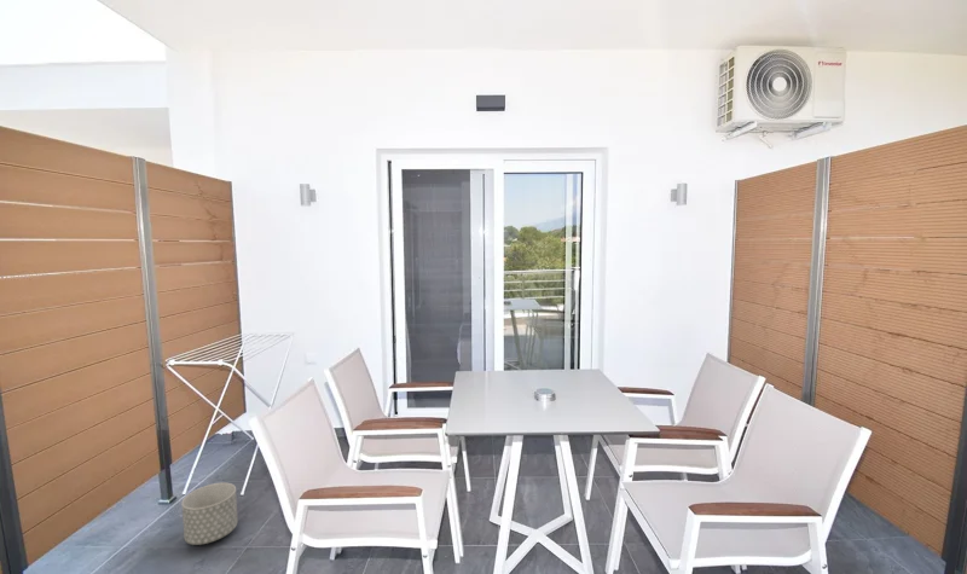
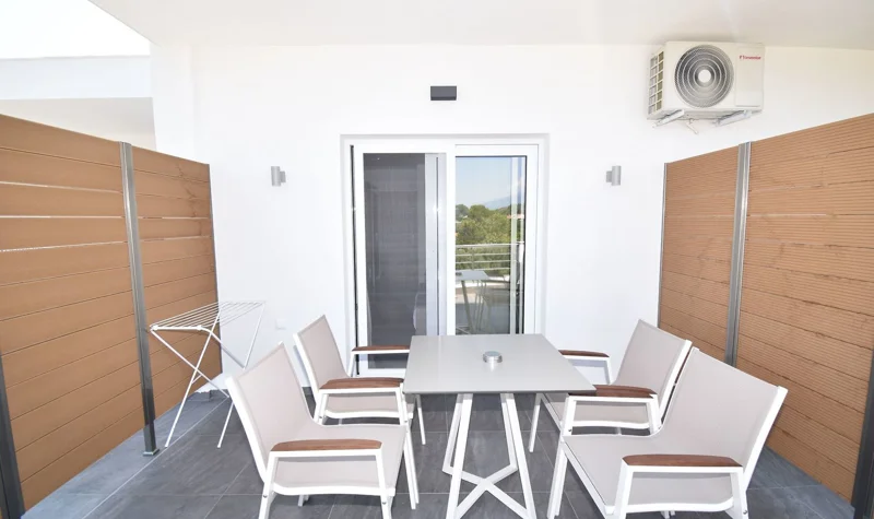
- planter [180,482,239,546]
